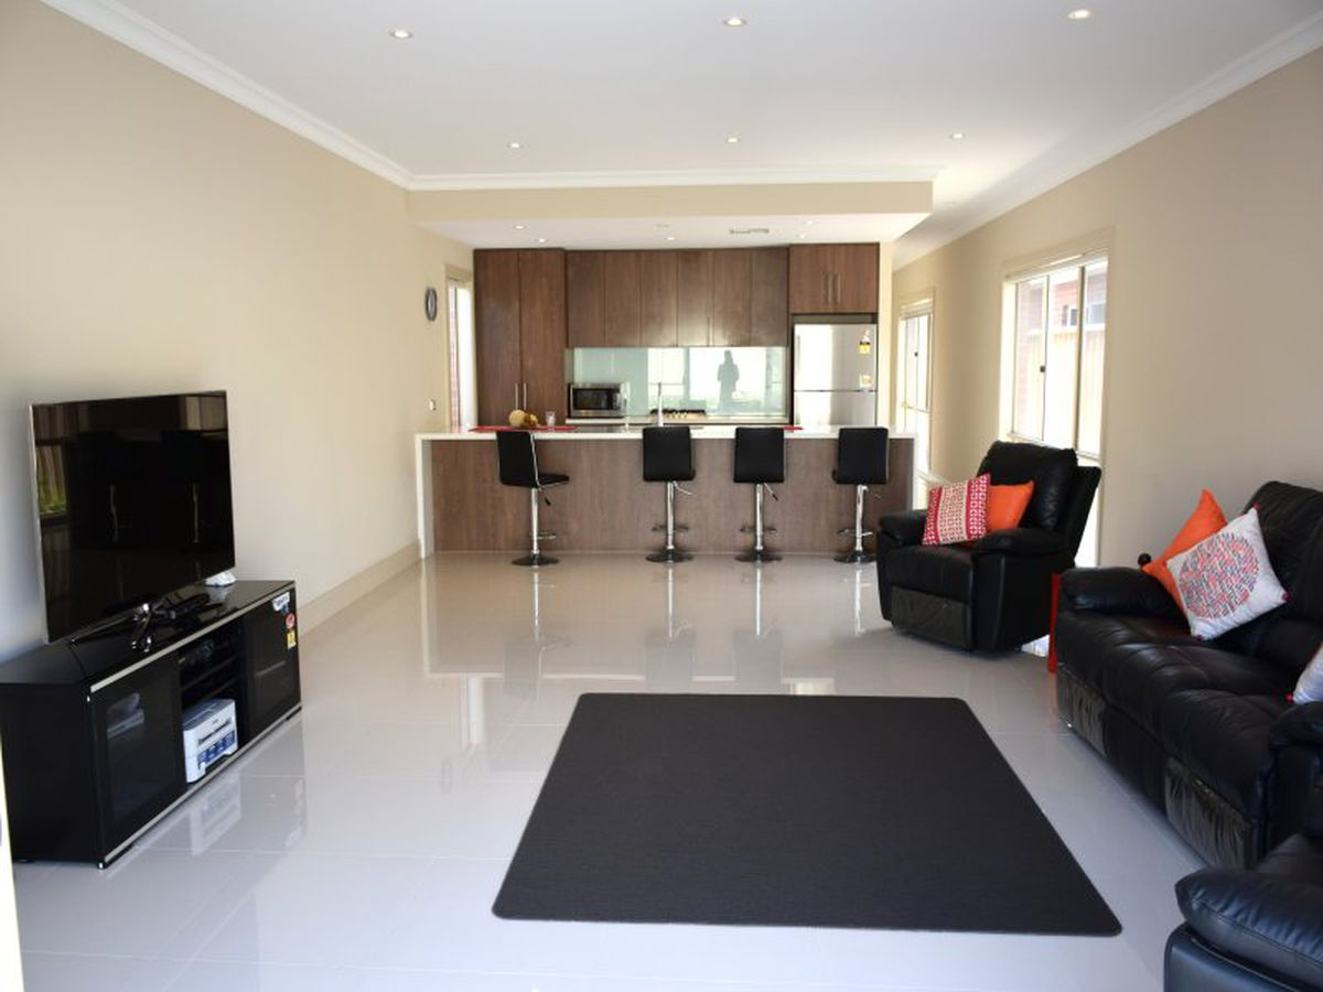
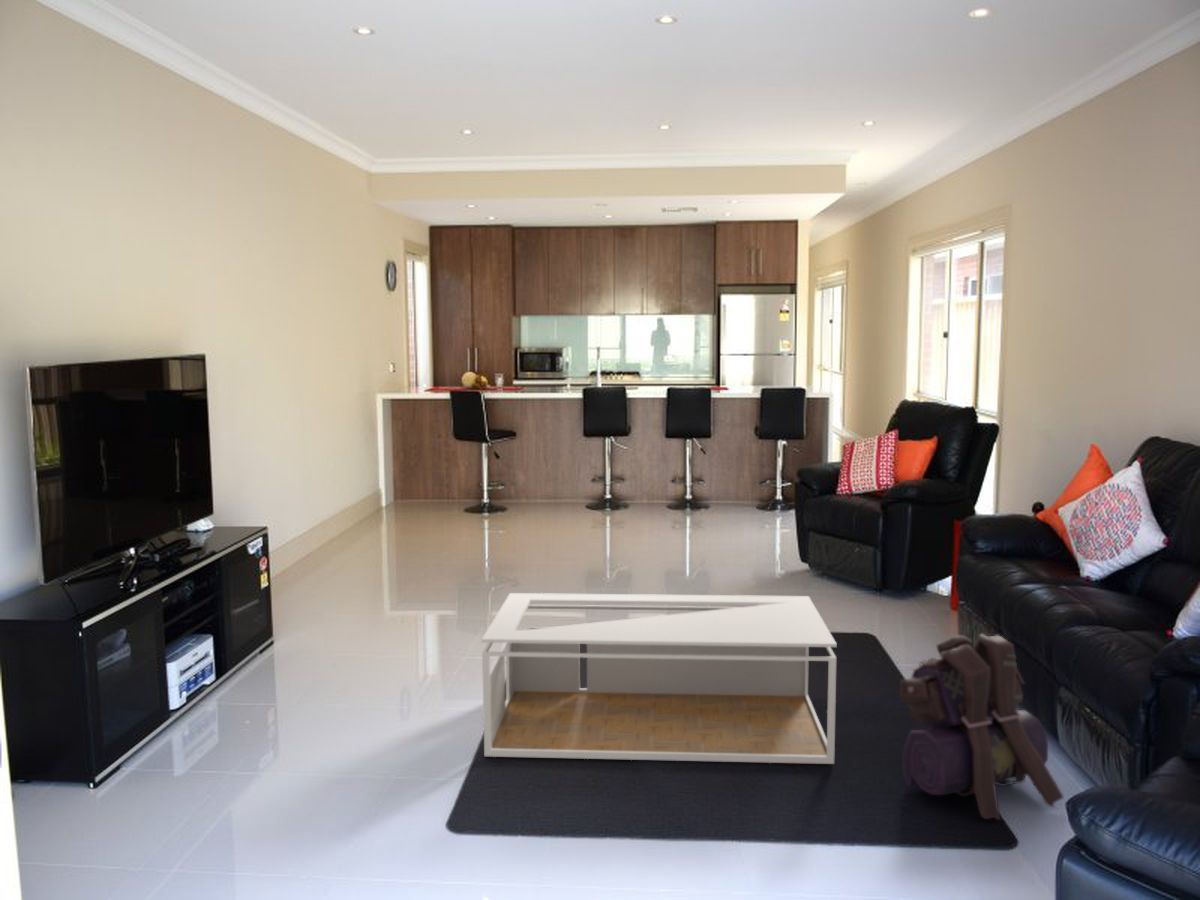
+ coffee table [481,592,838,765]
+ backpack [899,632,1065,821]
